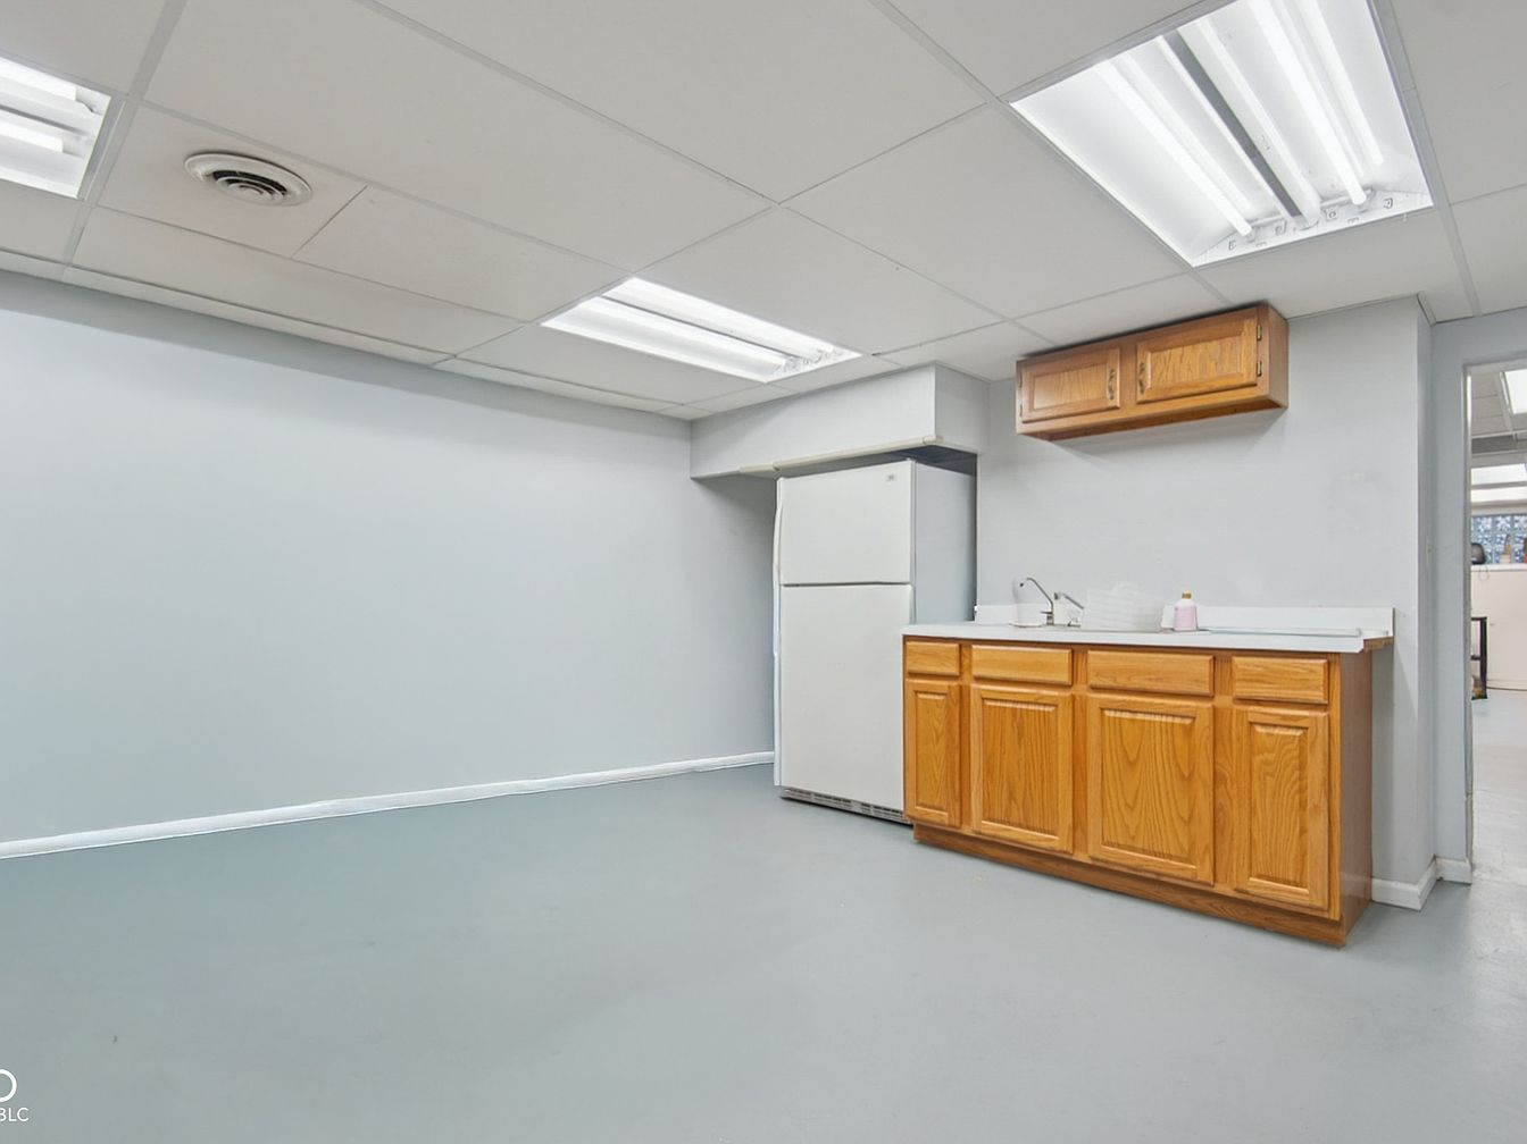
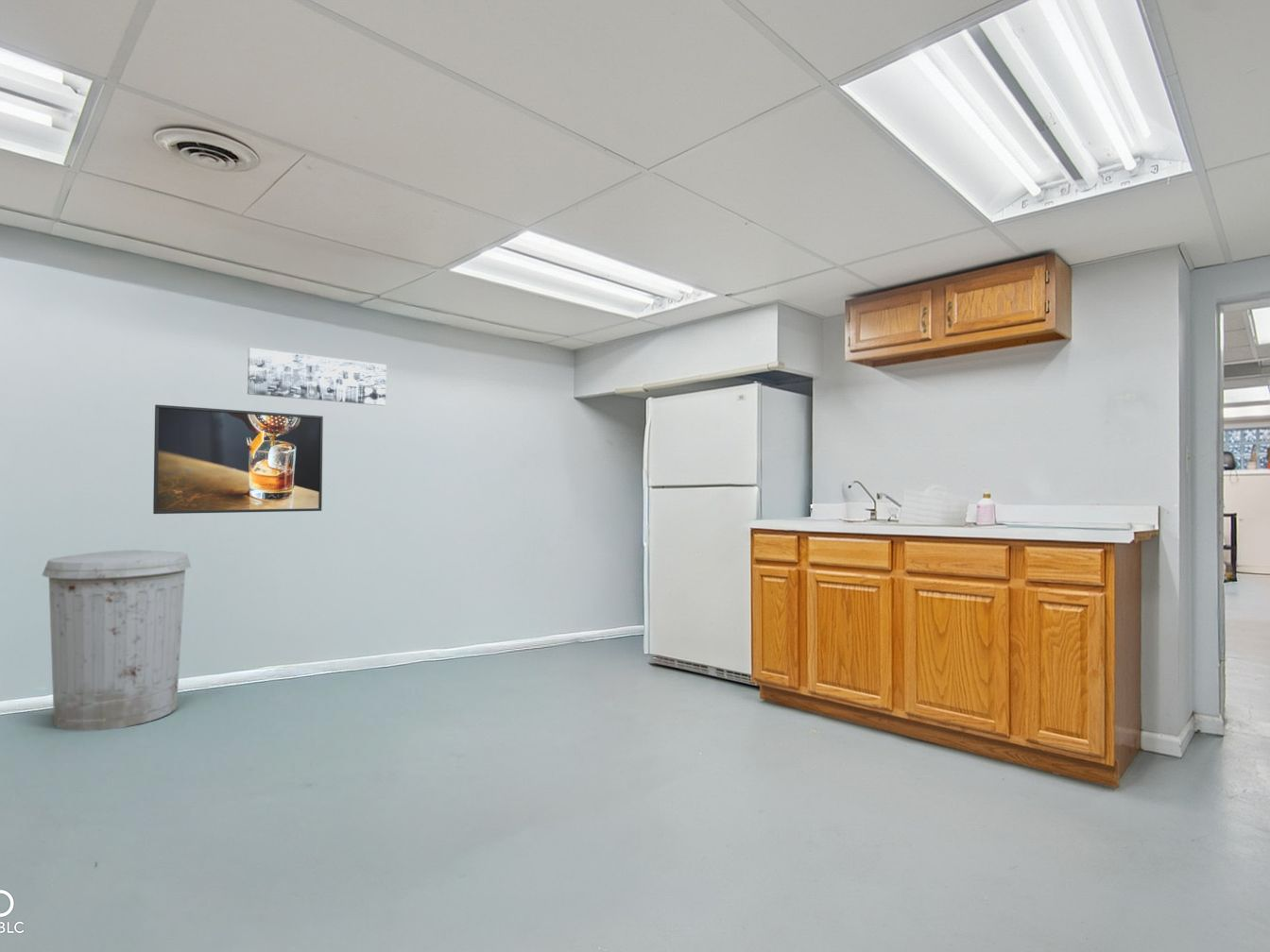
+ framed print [152,404,324,515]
+ wall art [247,347,386,406]
+ trash can [42,549,192,732]
